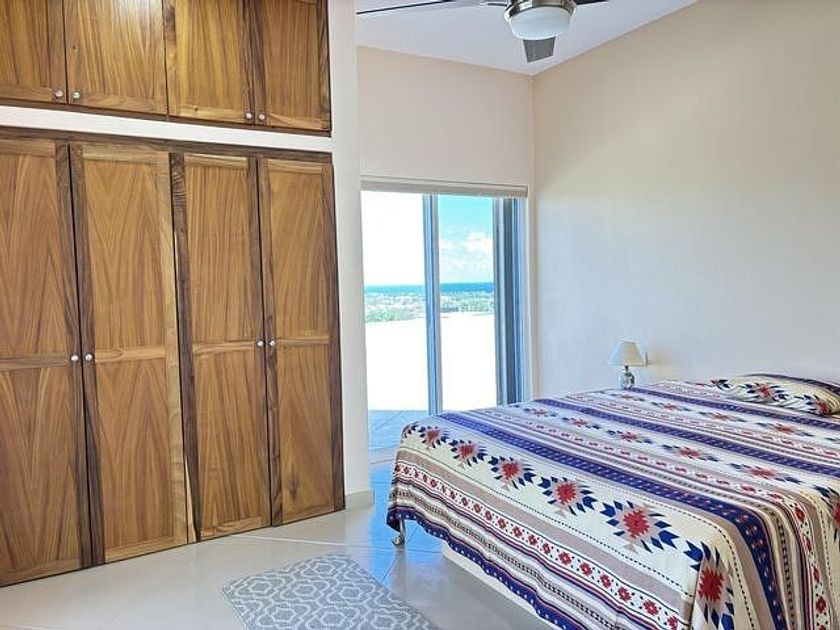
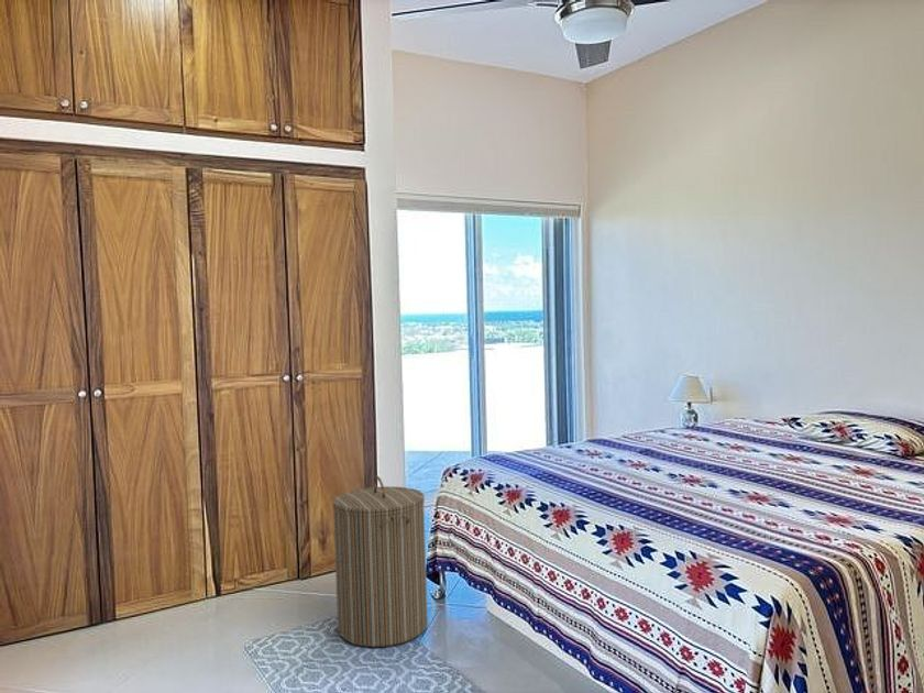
+ laundry hamper [331,475,429,648]
